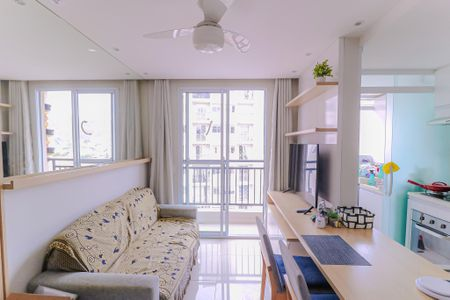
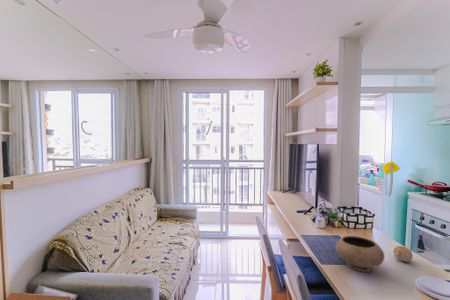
+ fruit [392,245,414,263]
+ bowl [335,235,385,273]
